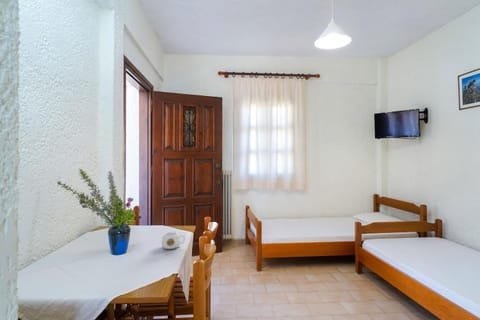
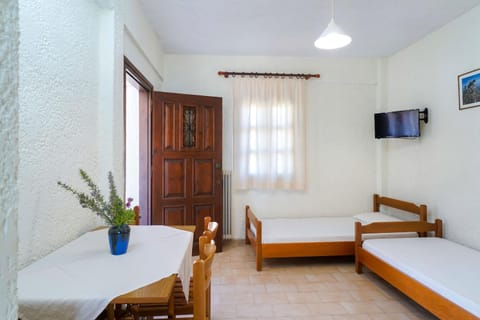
- mug [161,231,186,250]
